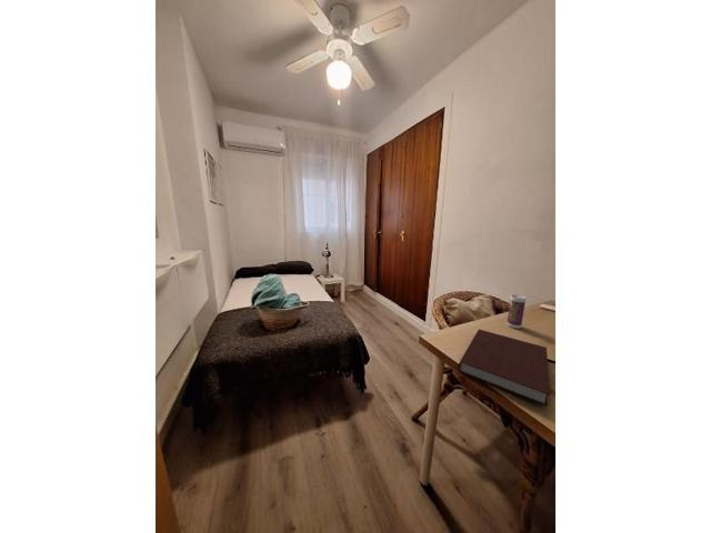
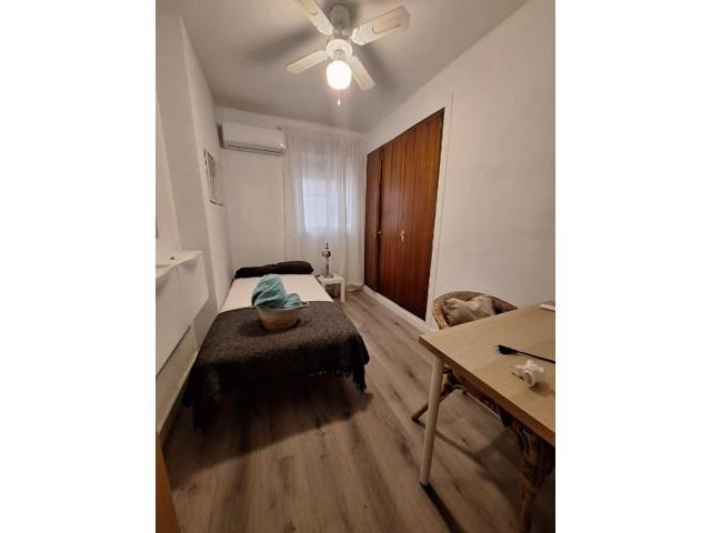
- notebook [458,329,551,408]
- beverage can [505,293,528,330]
